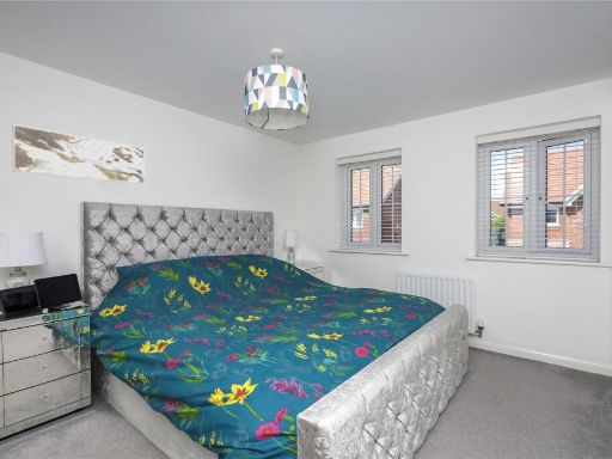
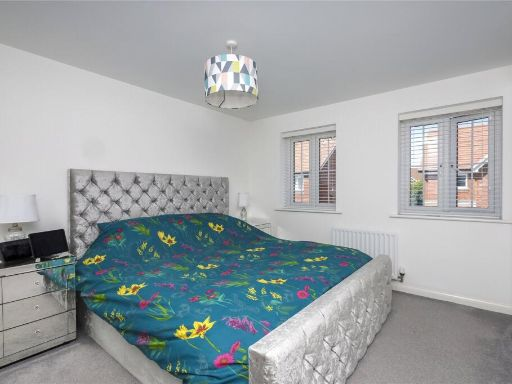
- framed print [11,123,146,185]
